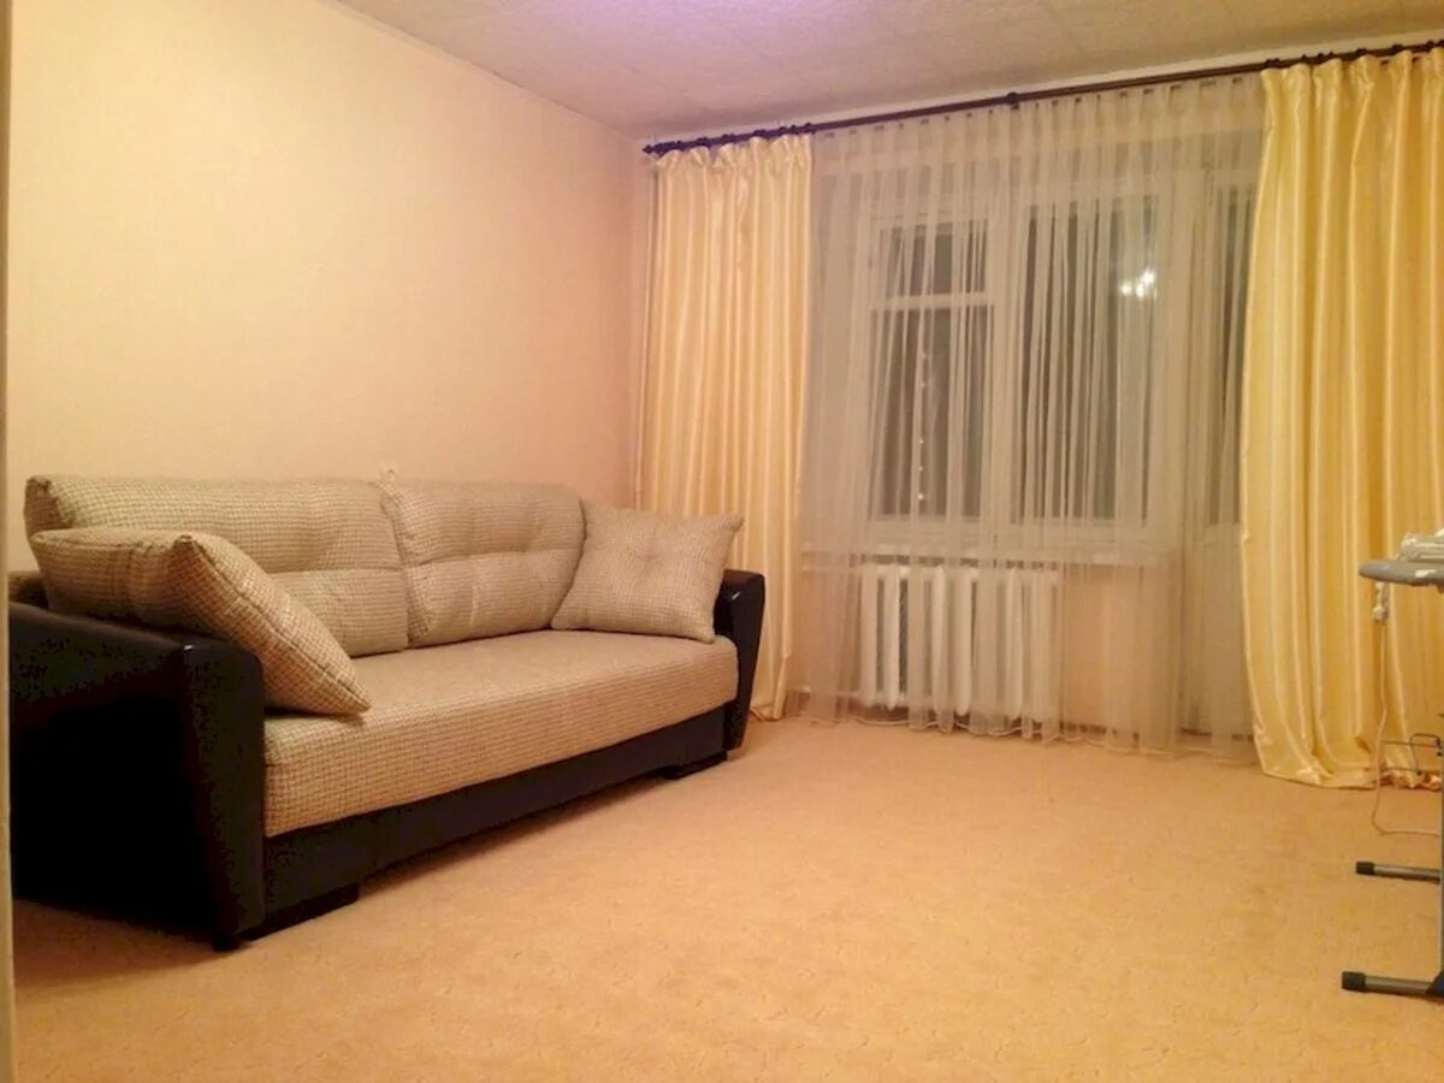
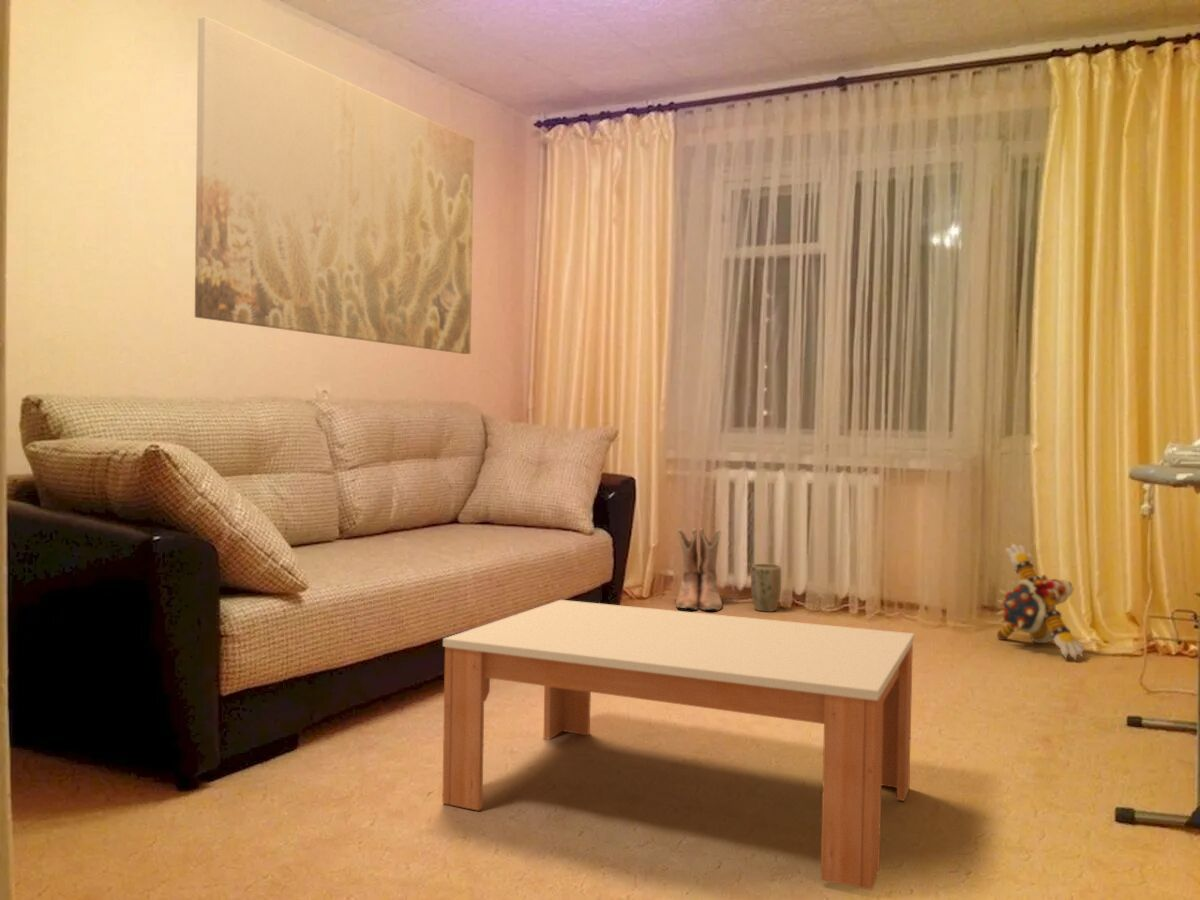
+ coffee table [442,599,915,891]
+ boots [675,527,723,612]
+ plant pot [750,563,782,613]
+ wall art [194,15,475,355]
+ plush toy [995,542,1085,661]
